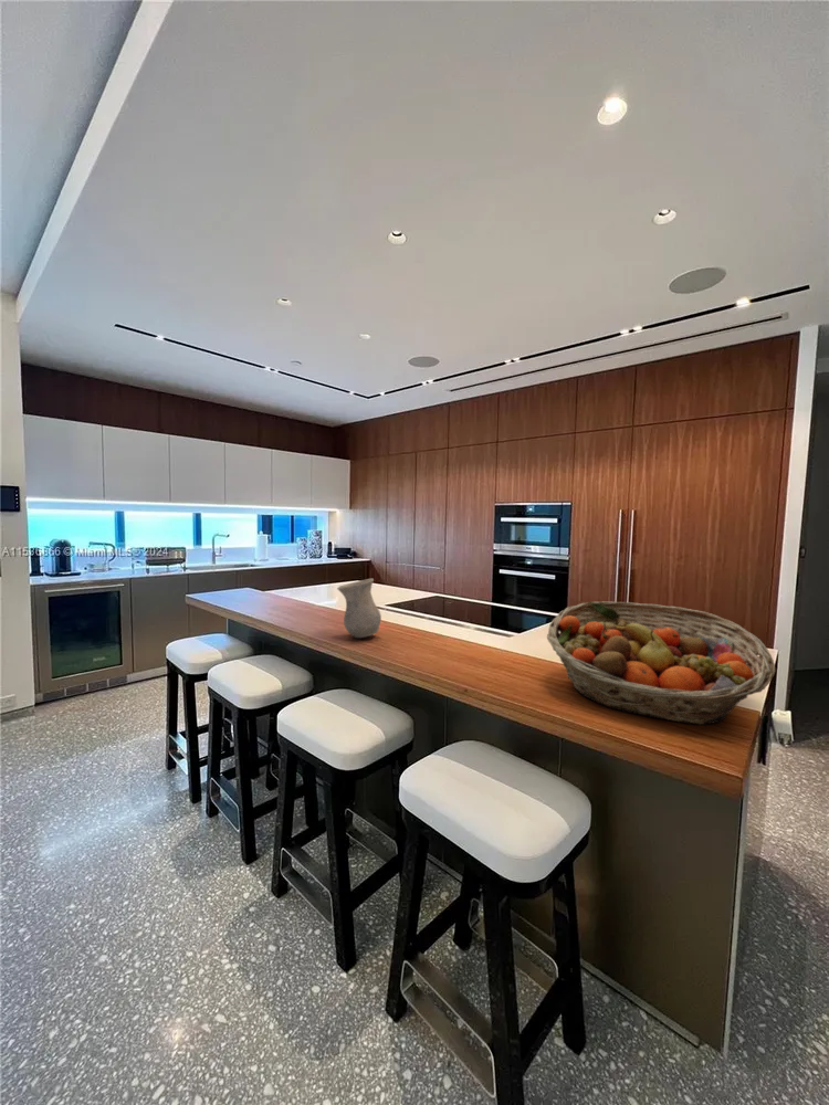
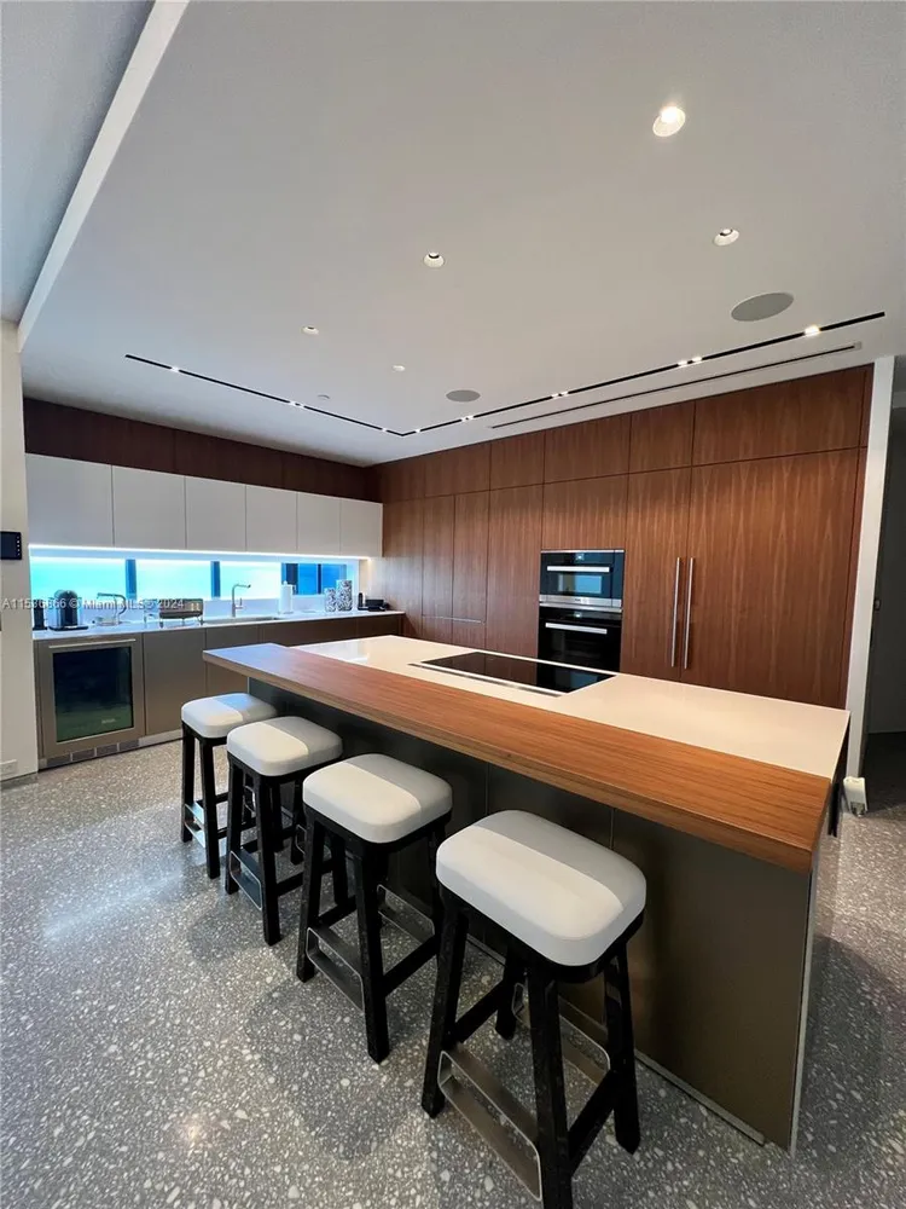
- vase [336,578,382,639]
- fruit basket [546,600,777,726]
